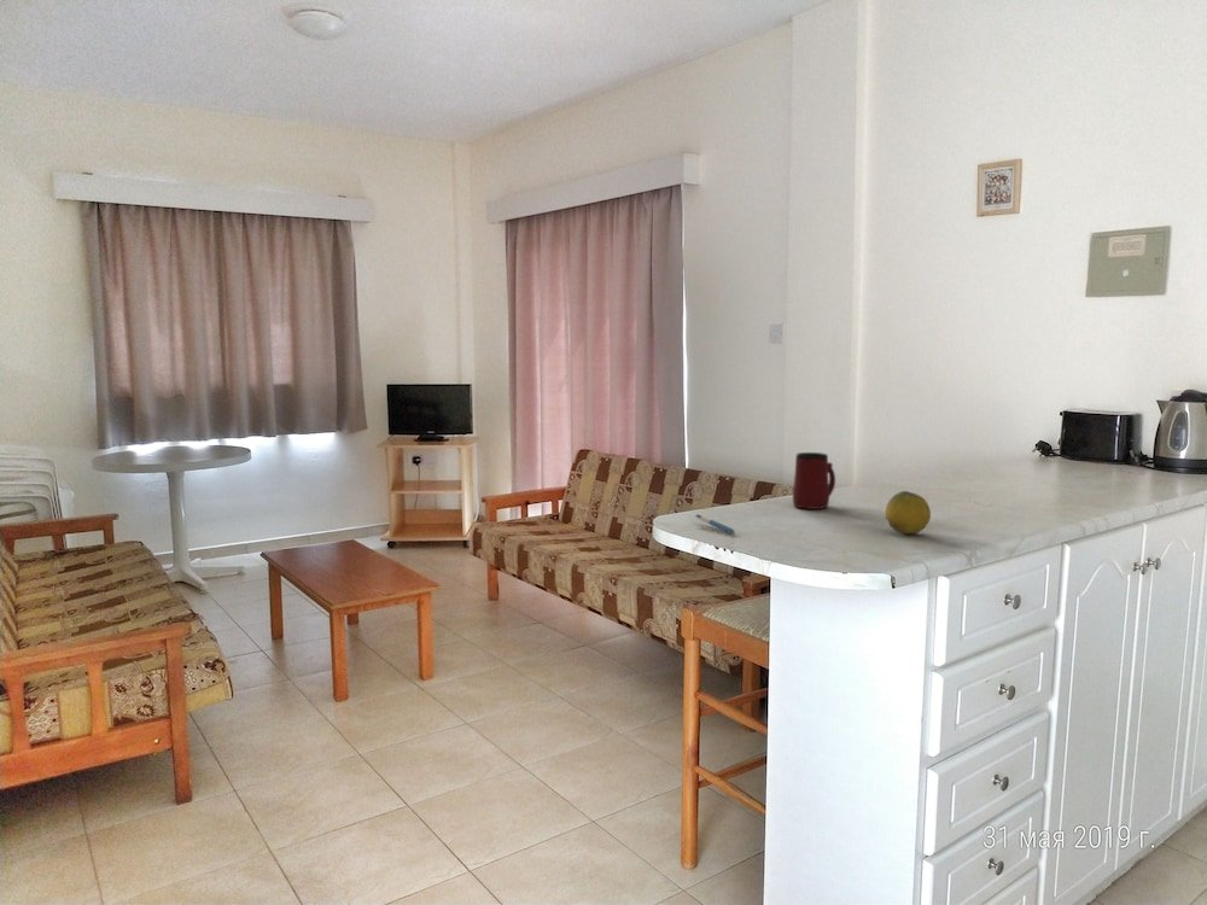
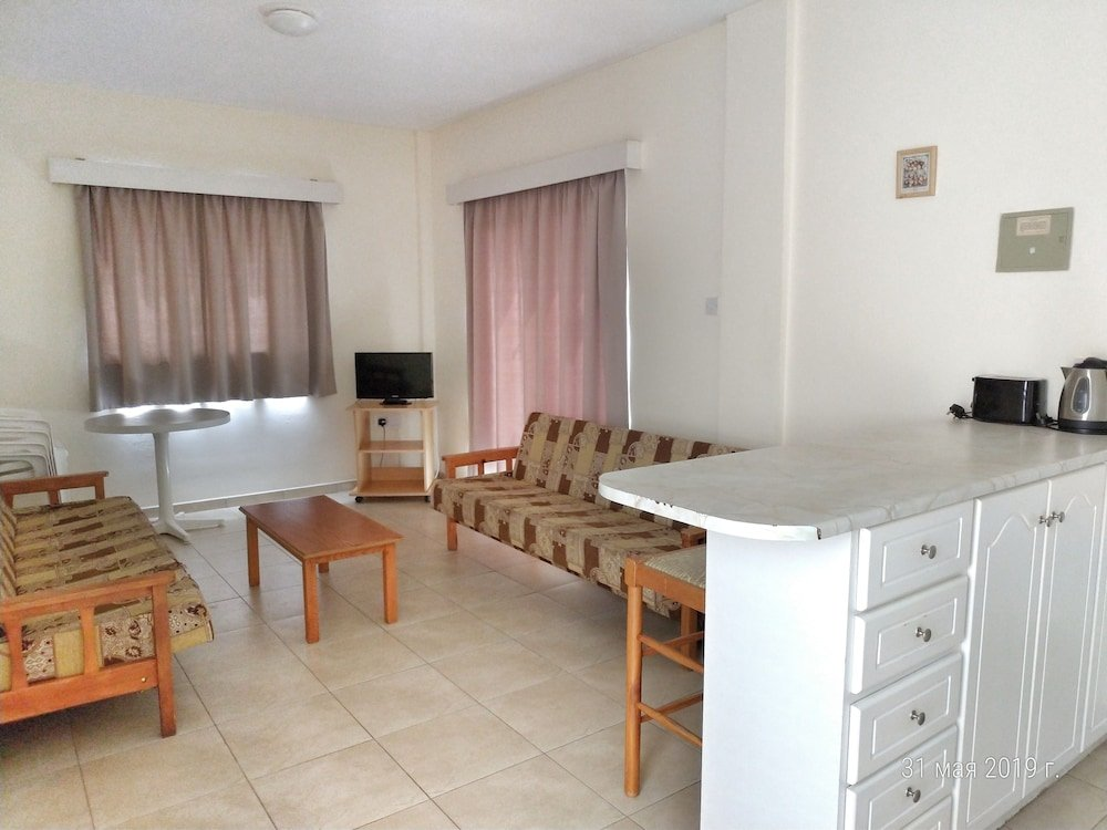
- mug [792,451,836,510]
- fruit [884,490,932,535]
- pen [694,513,736,535]
